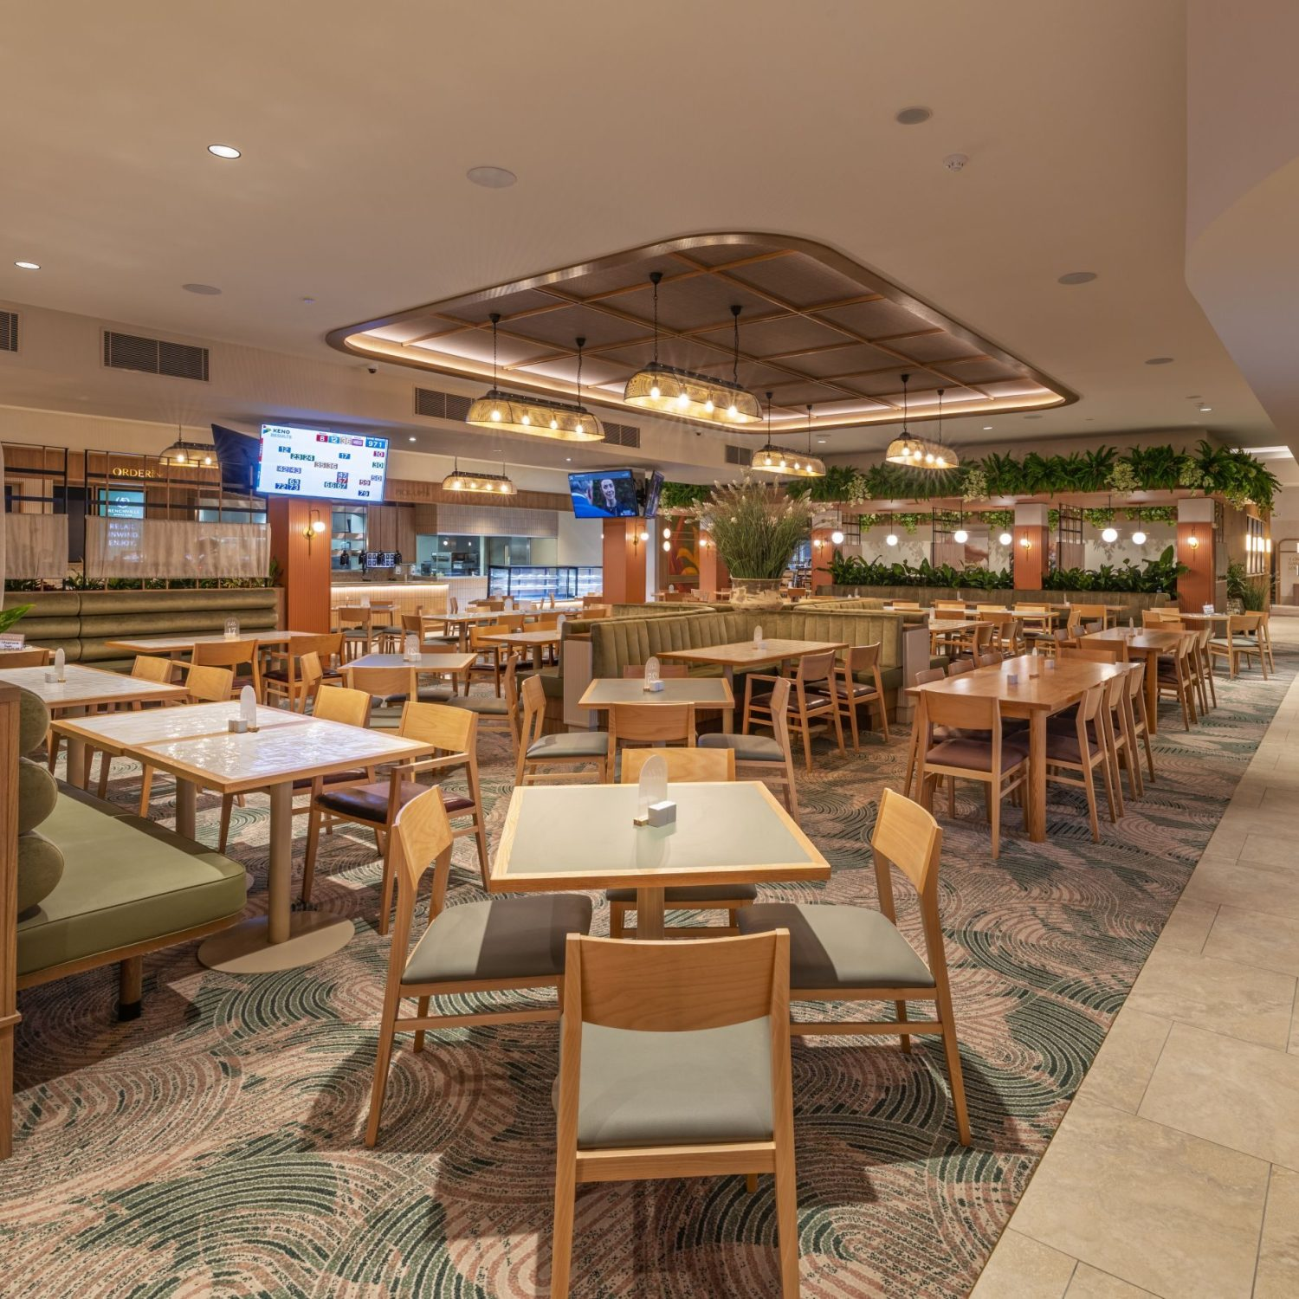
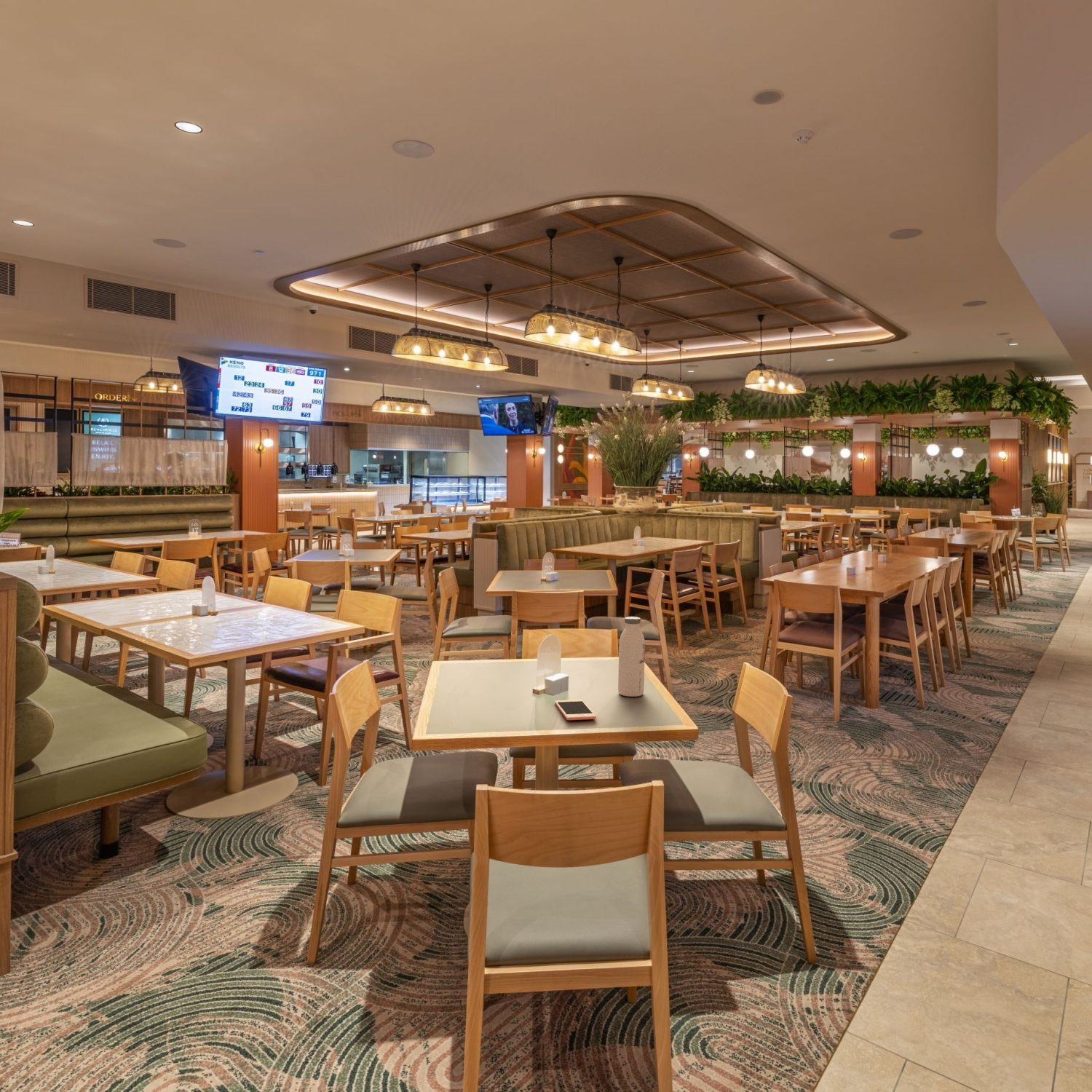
+ cell phone [554,699,597,721]
+ water bottle [617,616,646,697]
